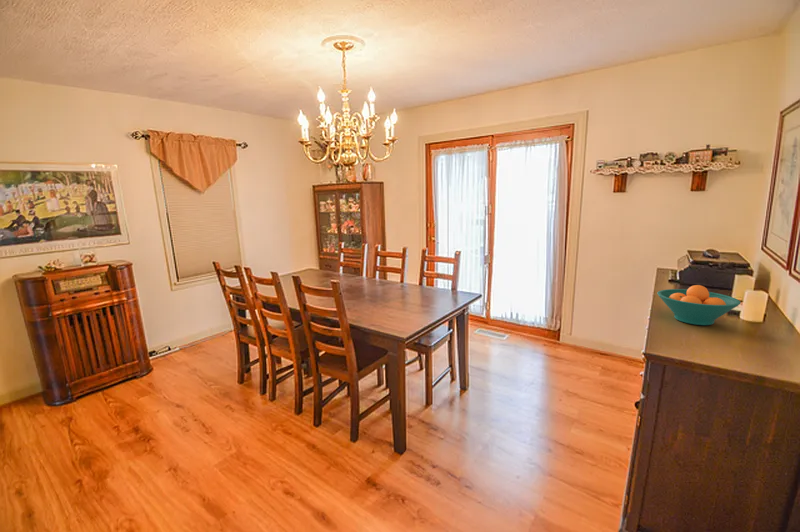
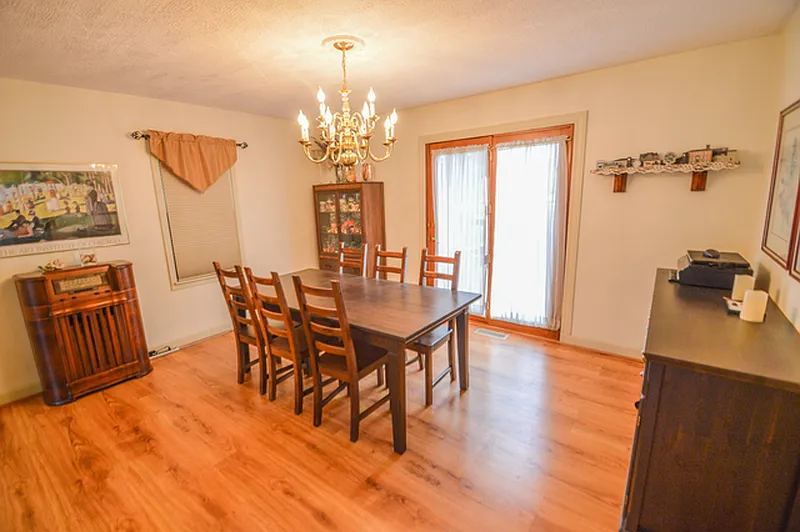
- fruit bowl [656,284,742,326]
